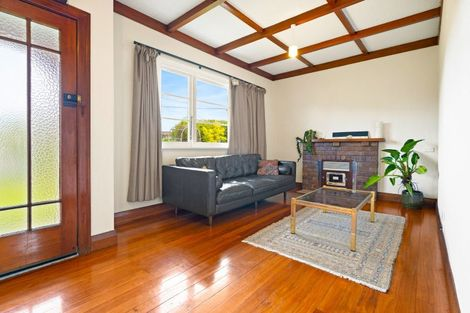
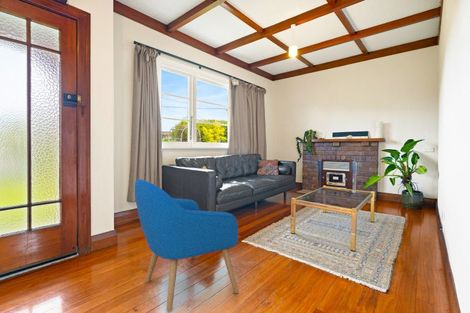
+ armchair [134,178,239,313]
